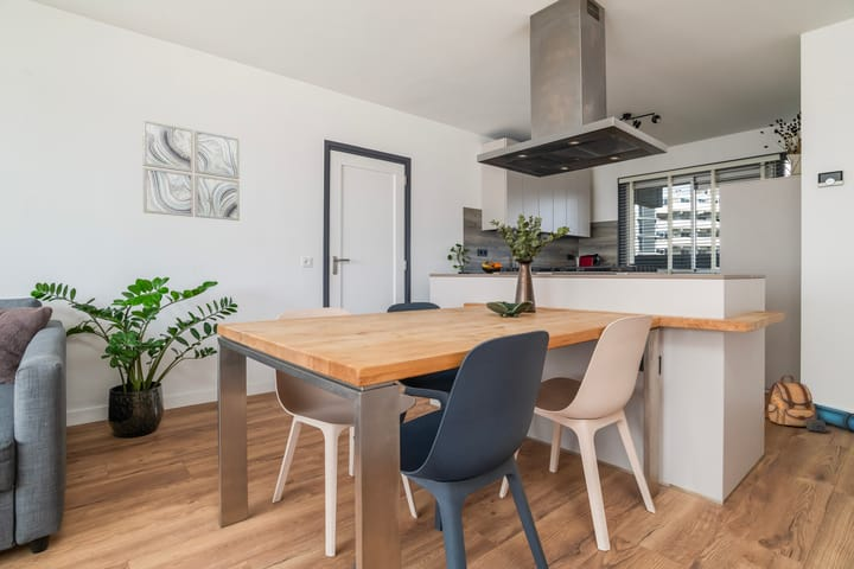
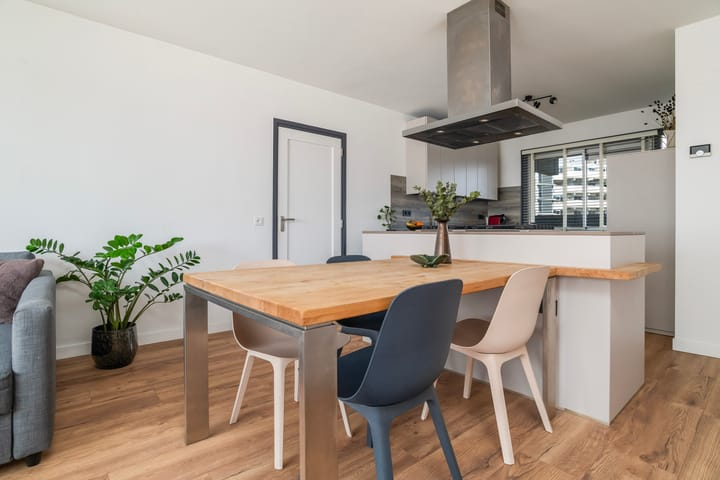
- backpack [764,375,854,433]
- wall art [142,119,241,222]
